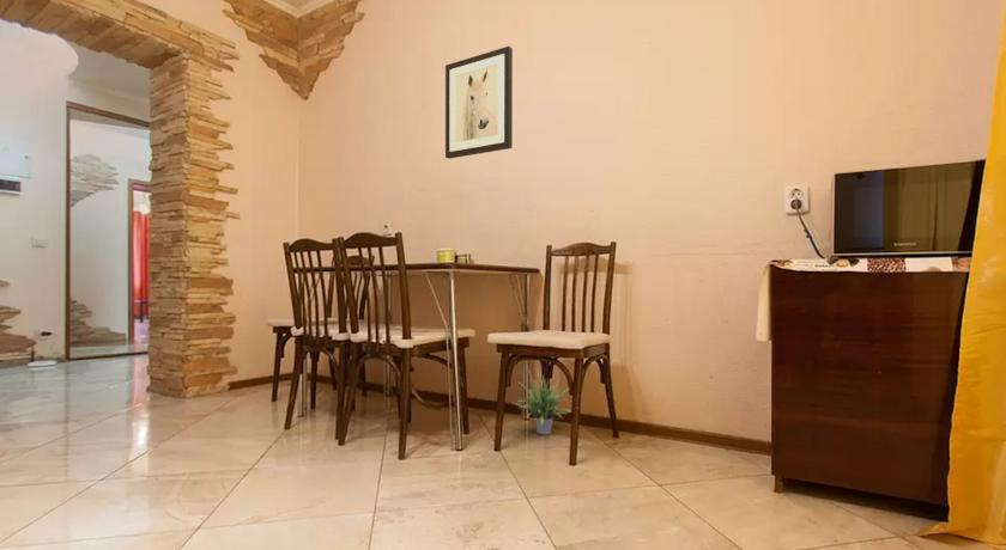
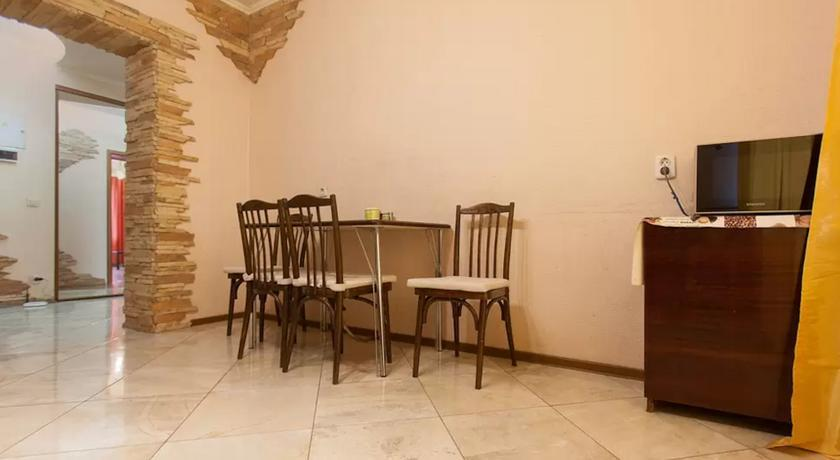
- wall art [444,45,514,160]
- potted plant [511,366,572,436]
